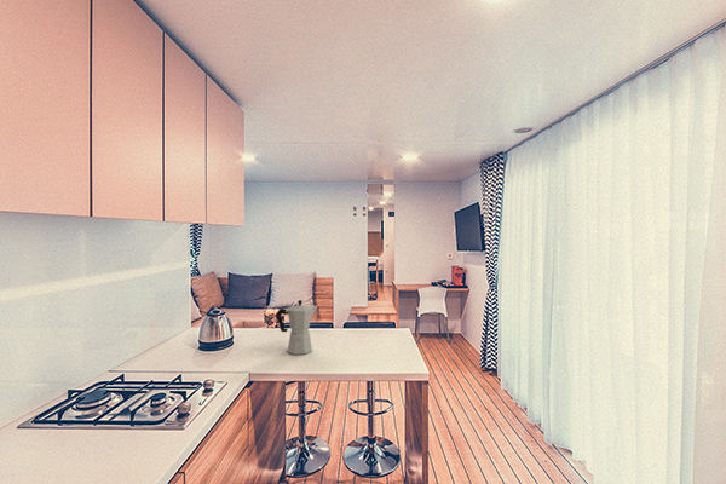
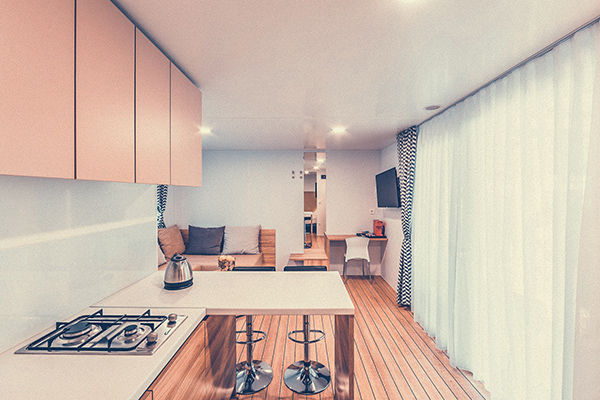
- moka pot [275,299,318,356]
